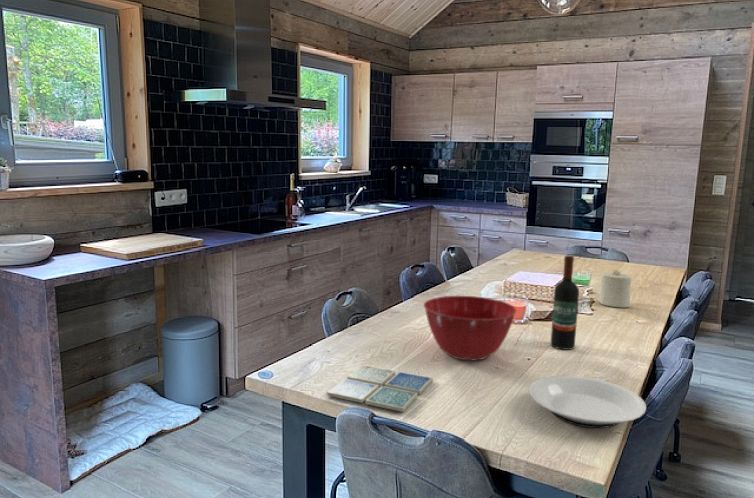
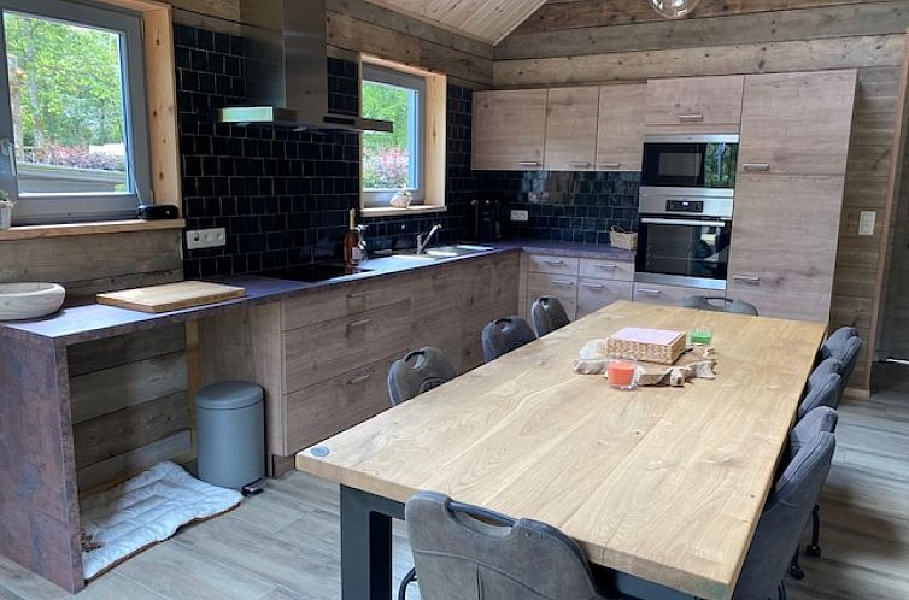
- wine bottle [550,255,580,351]
- candle [599,268,632,308]
- mixing bowl [423,295,518,361]
- plate [528,375,647,429]
- drink coaster [326,364,434,413]
